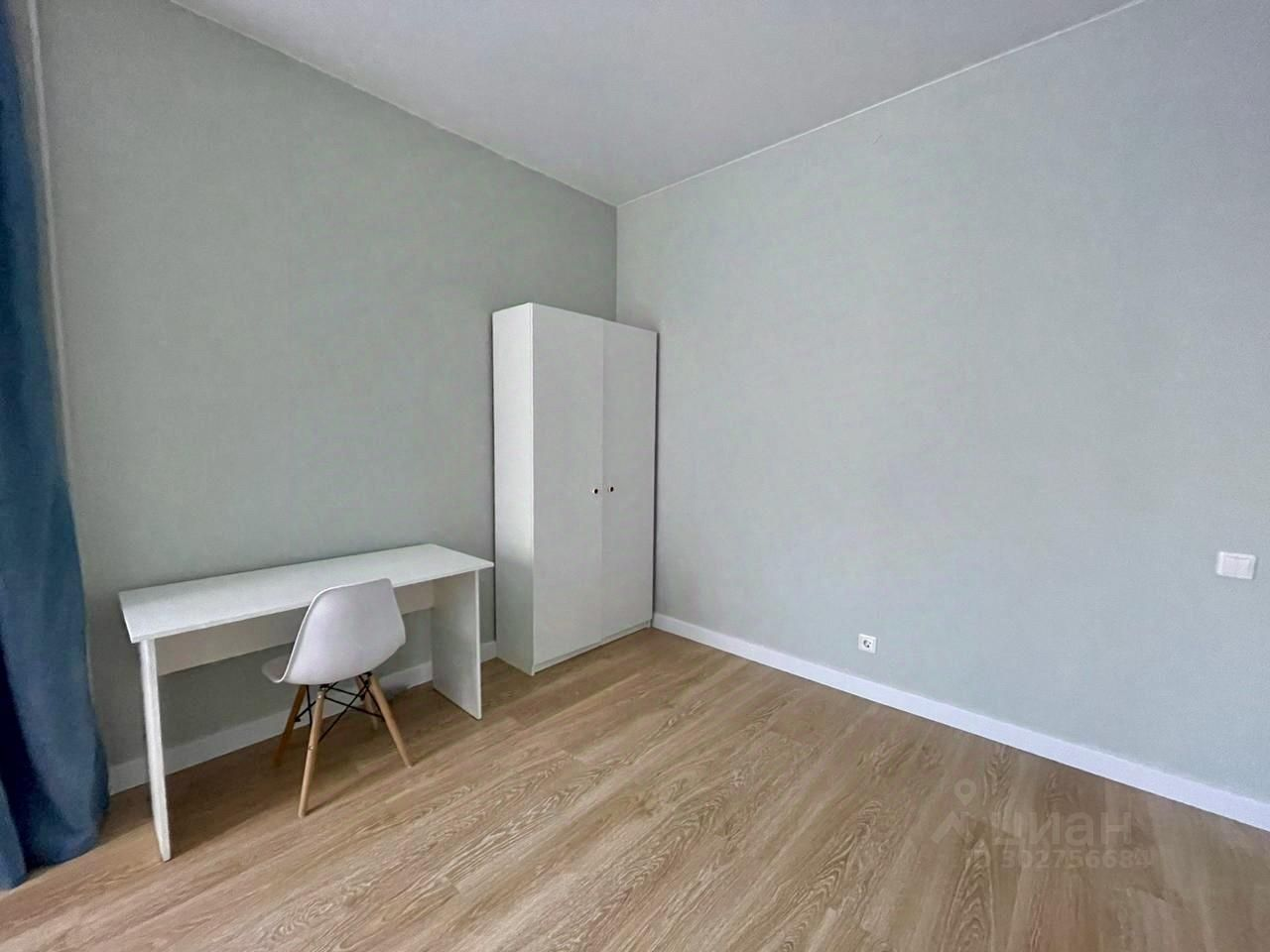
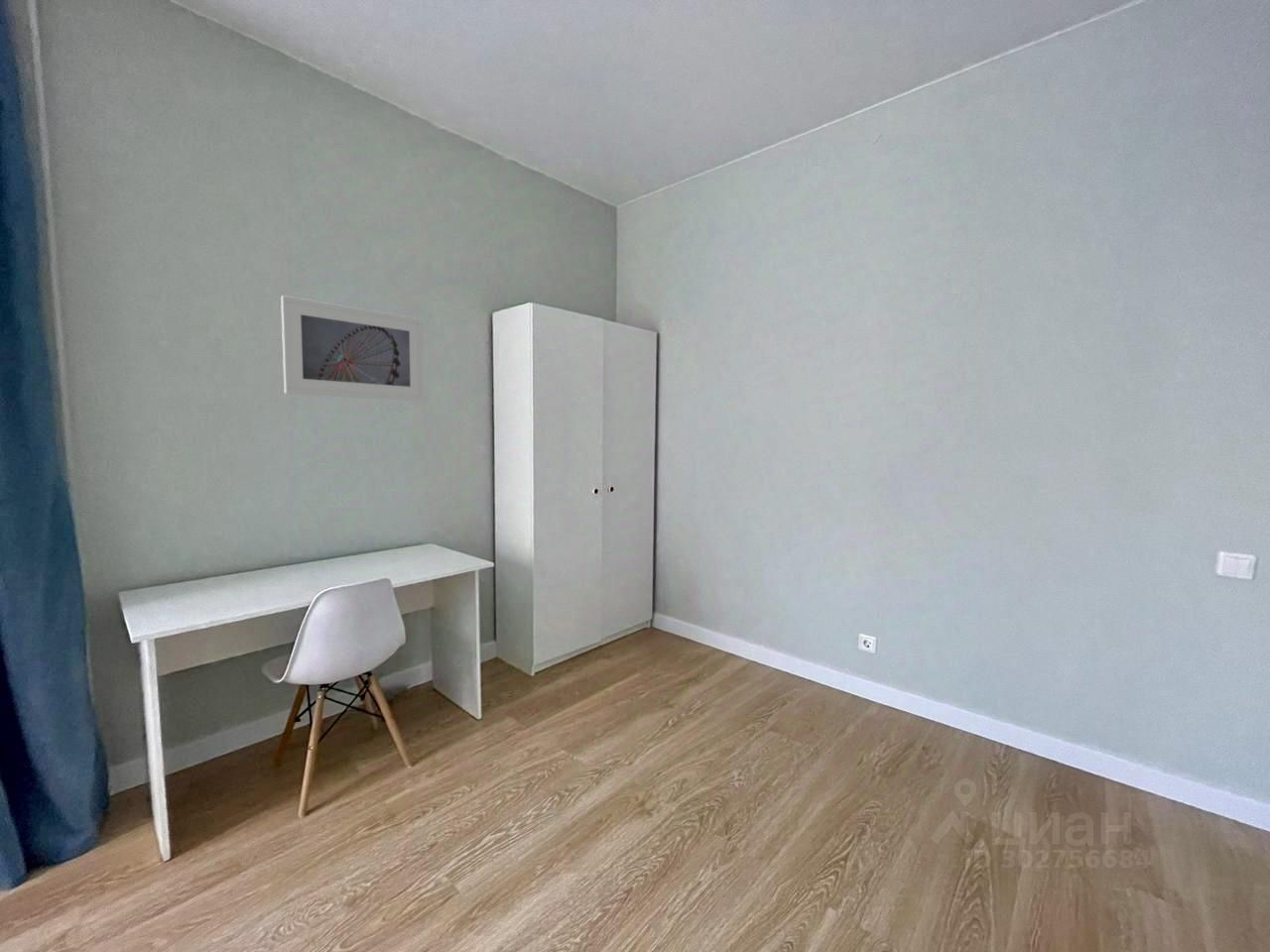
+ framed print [280,295,425,403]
